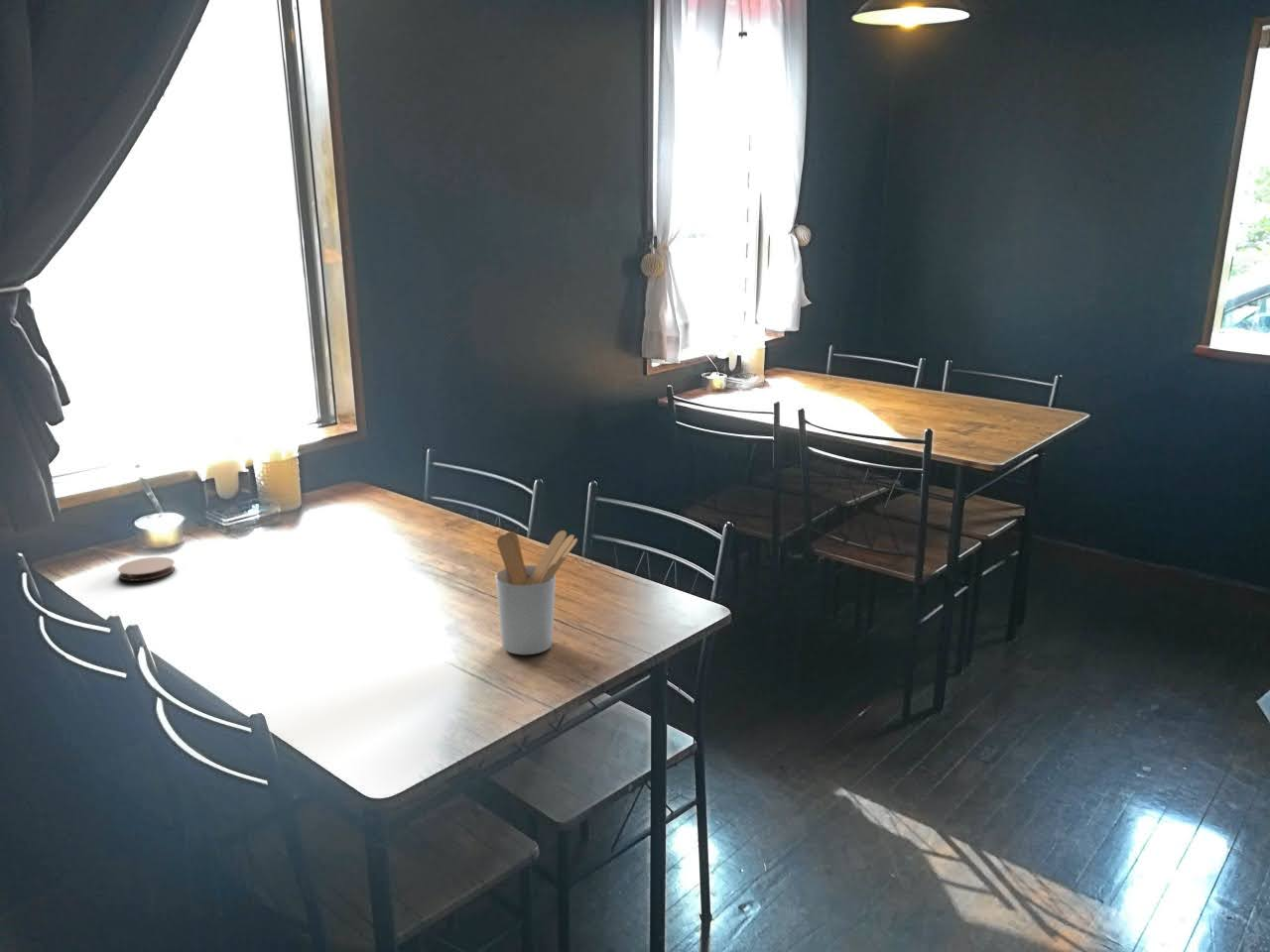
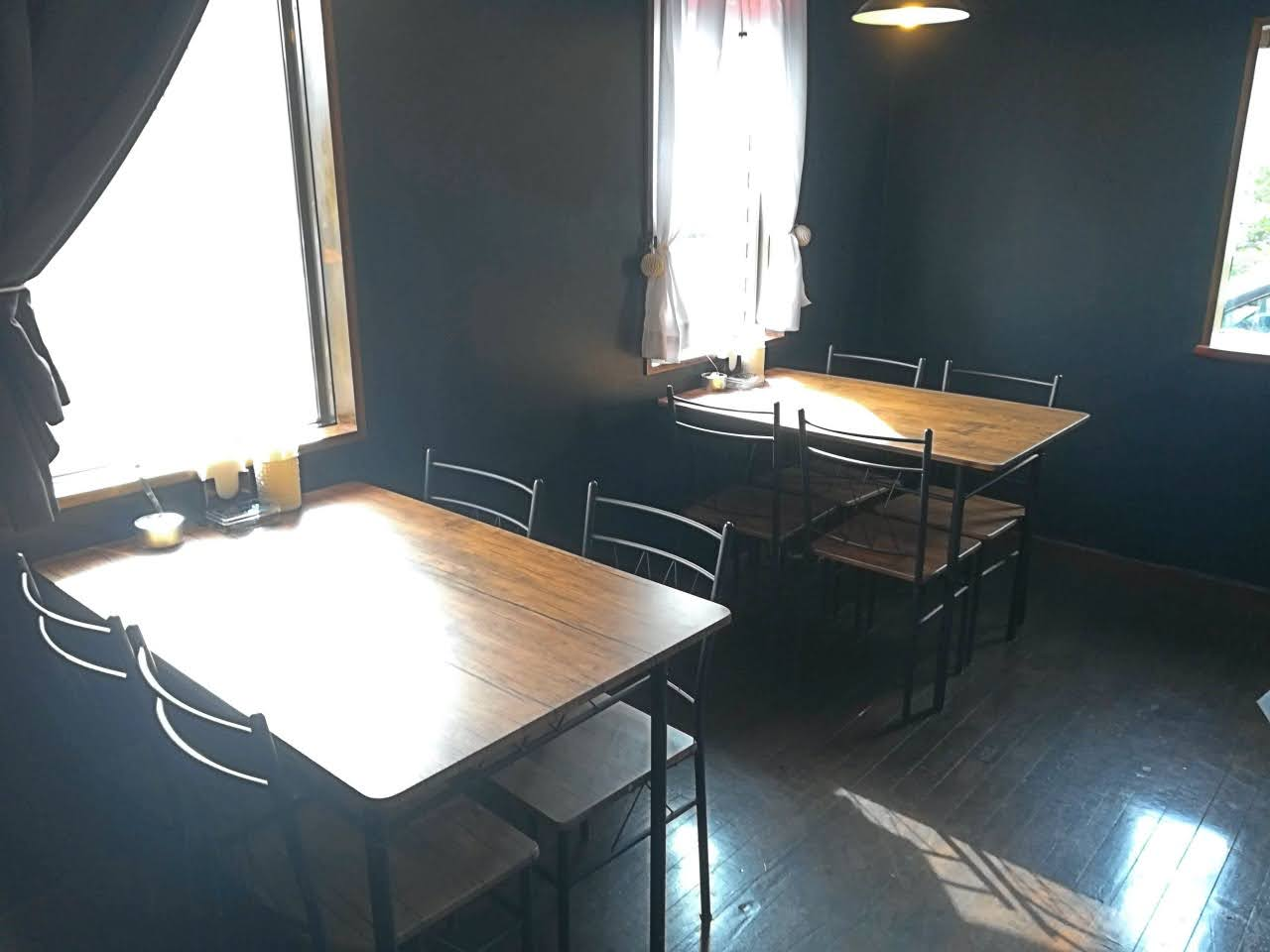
- utensil holder [494,530,578,655]
- coaster [117,556,176,582]
